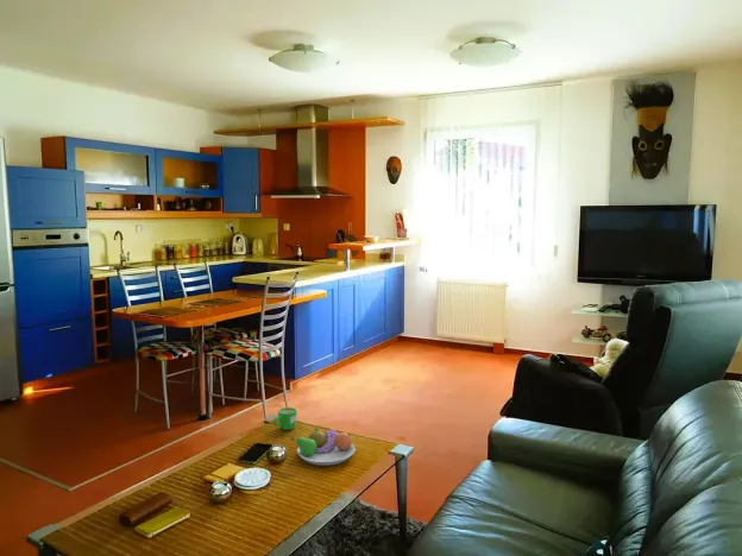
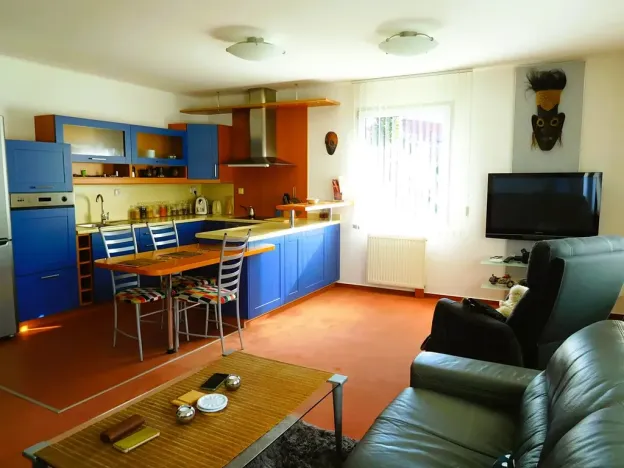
- fruit bowl [290,425,357,467]
- mug [272,406,298,431]
